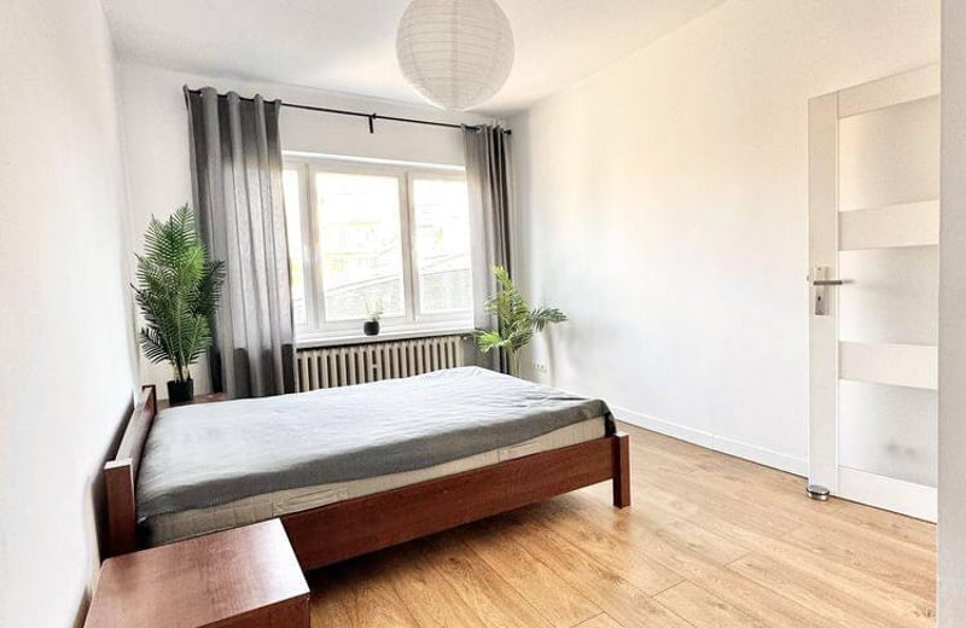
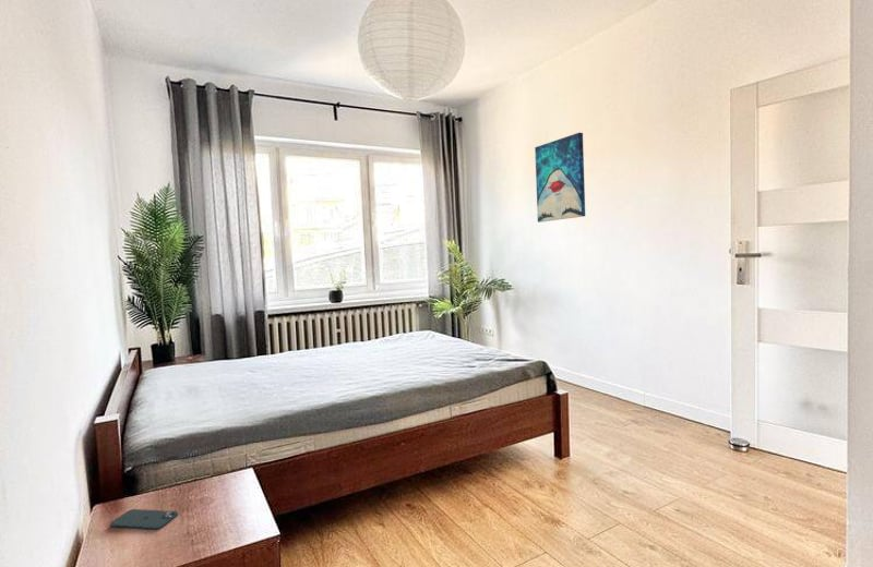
+ wall art [534,132,586,224]
+ smartphone [109,508,179,530]
